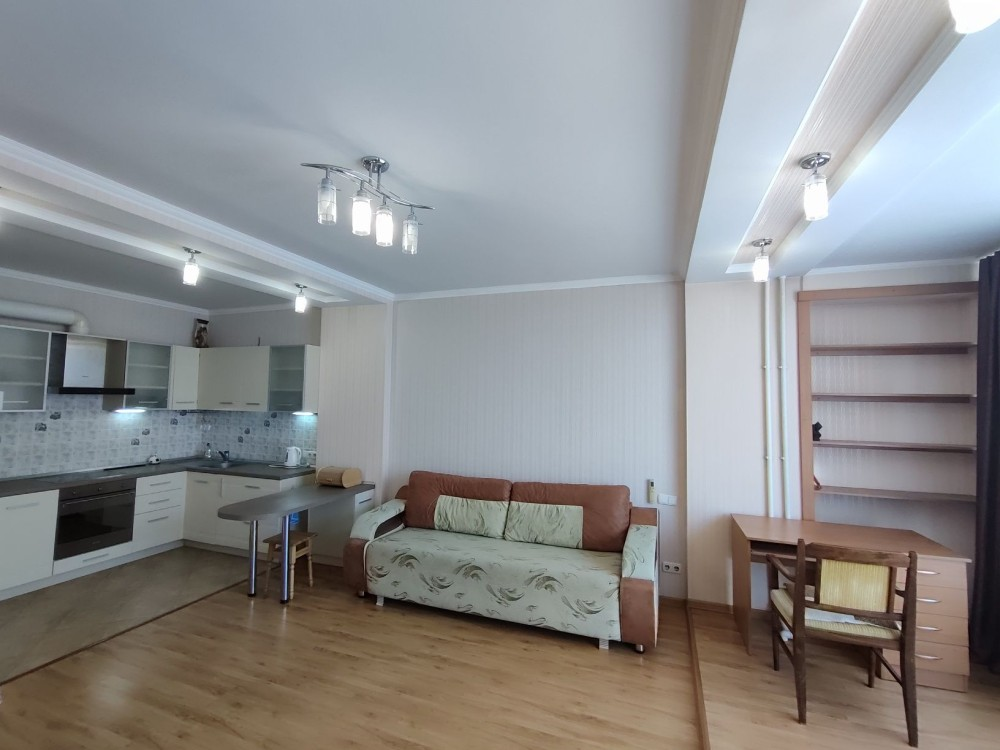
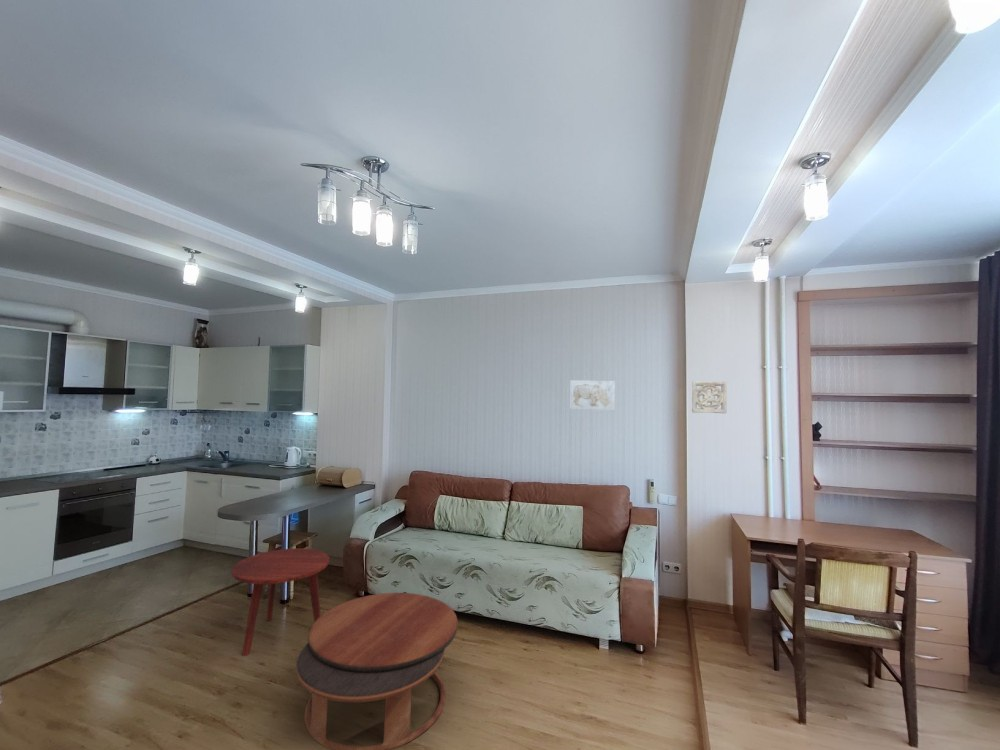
+ wall ornament [691,380,728,414]
+ coffee table [295,592,459,750]
+ wall art [569,379,616,412]
+ side table [230,547,330,657]
